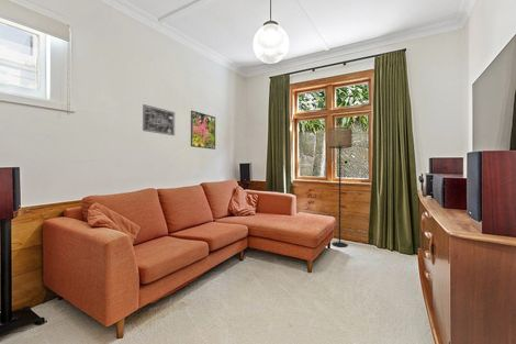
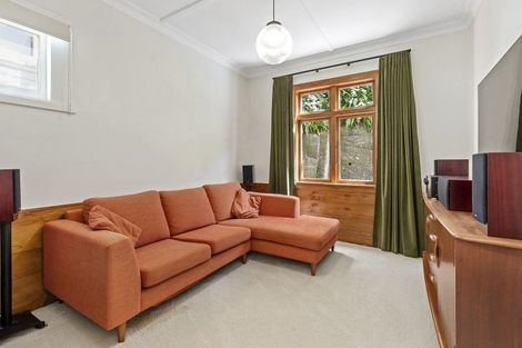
- wall art [142,103,176,136]
- floor lamp [327,126,354,248]
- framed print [190,110,216,151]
